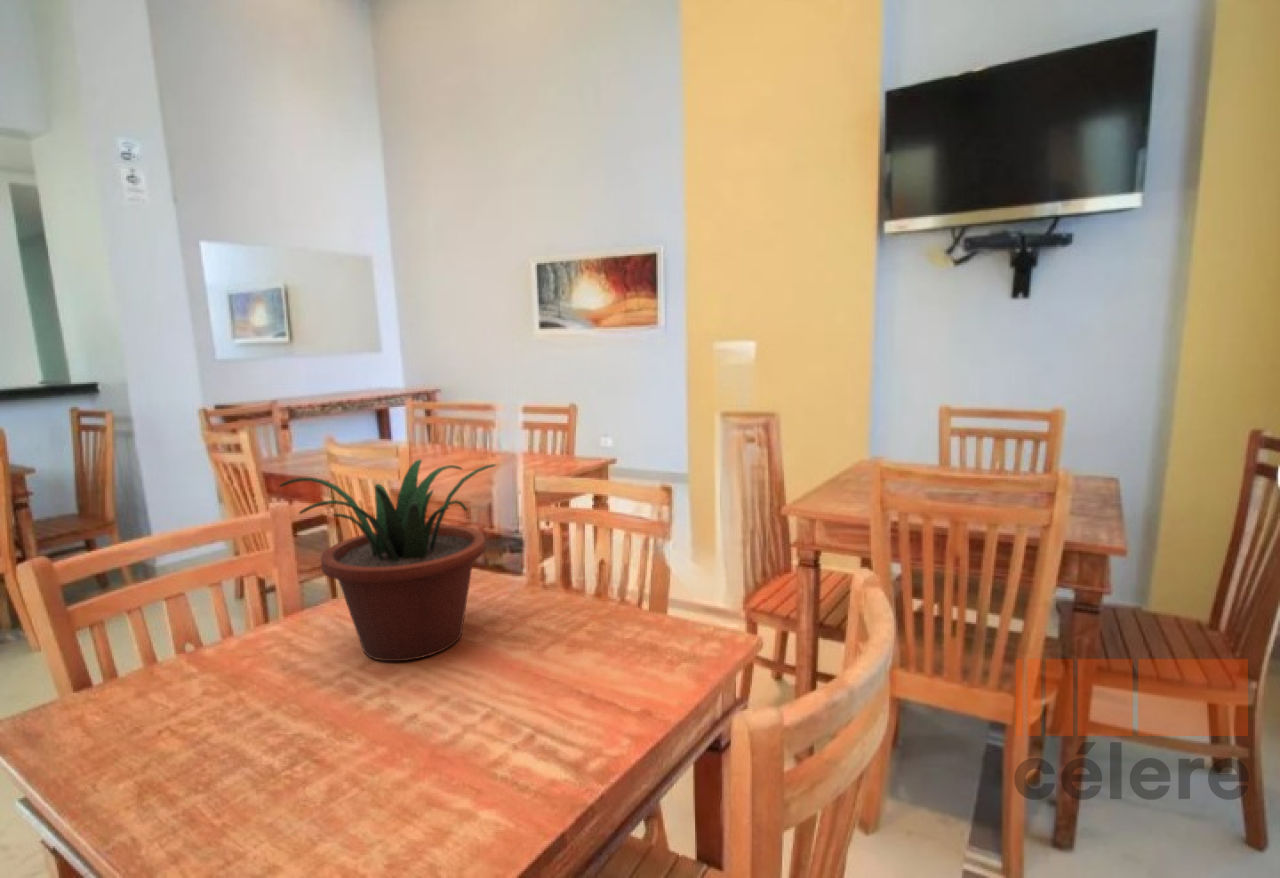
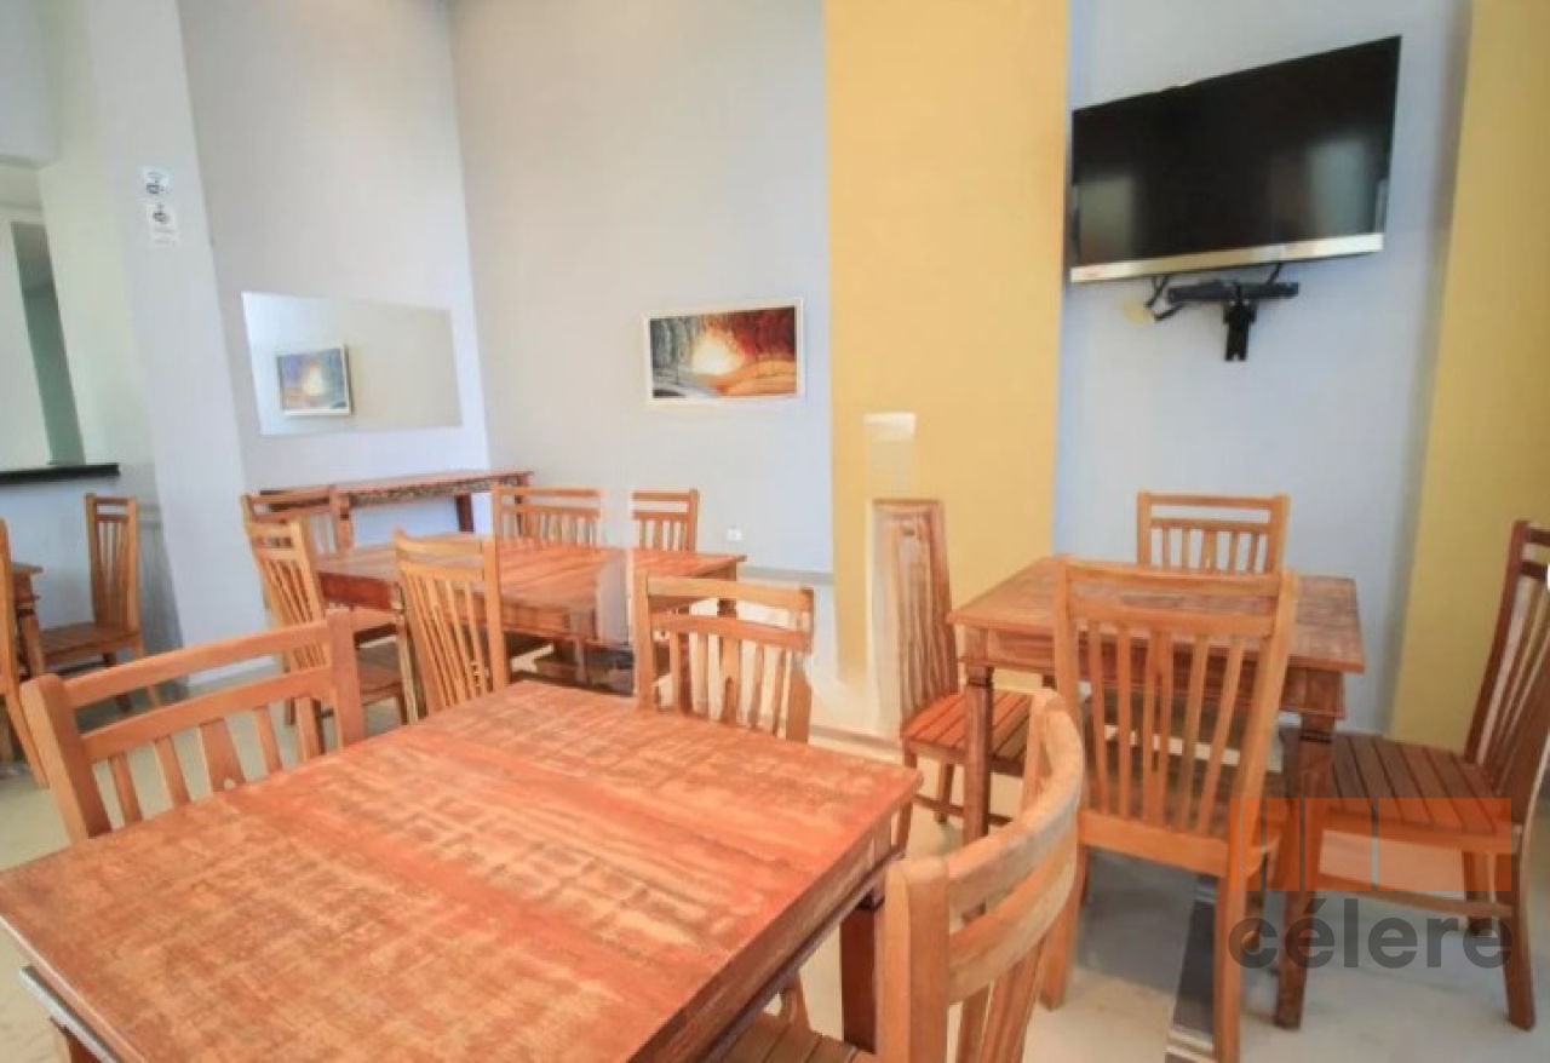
- potted plant [278,458,497,662]
